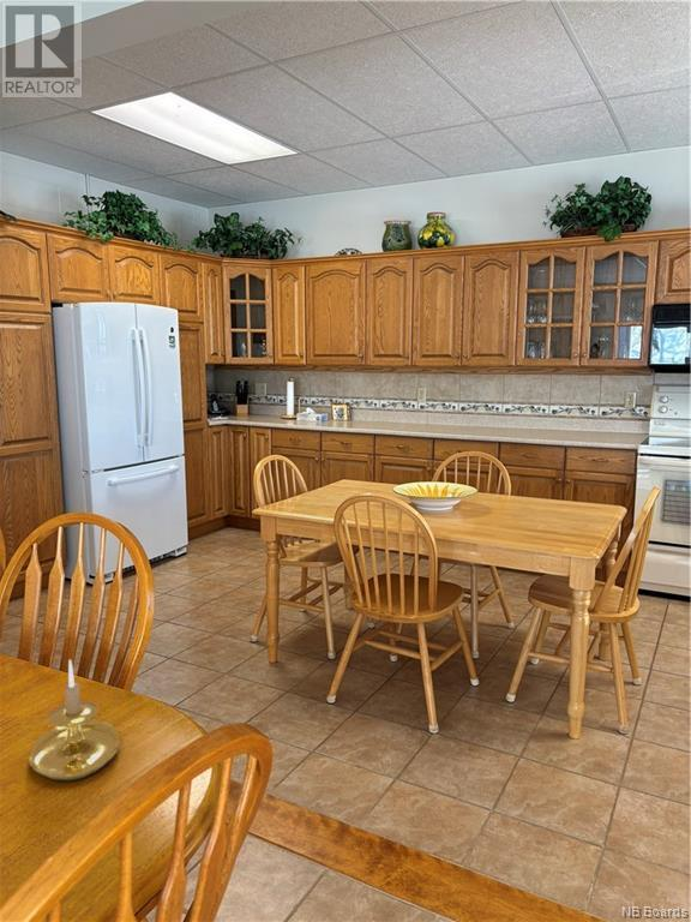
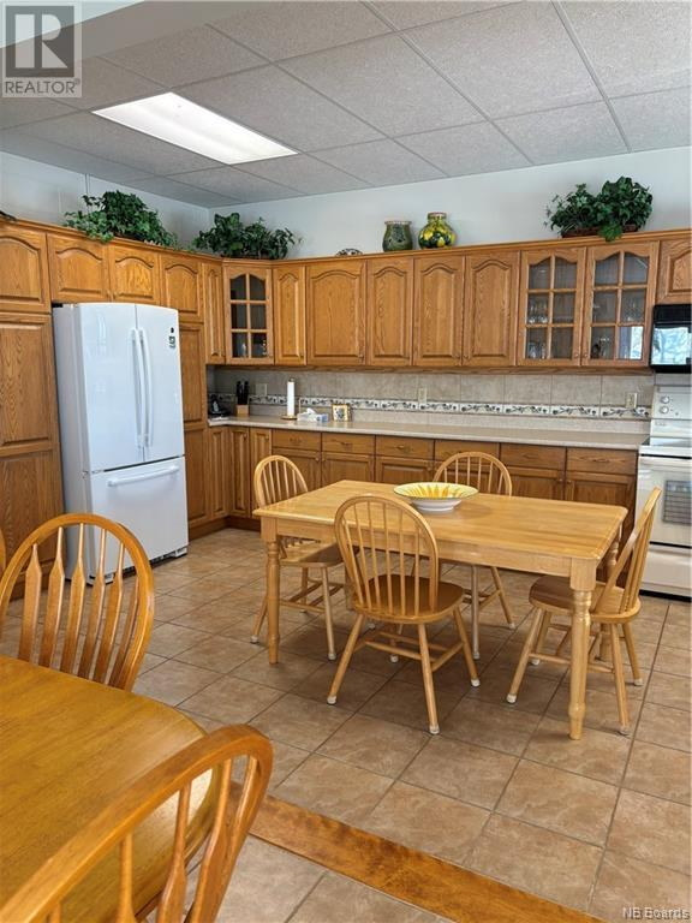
- candle holder [29,658,121,782]
